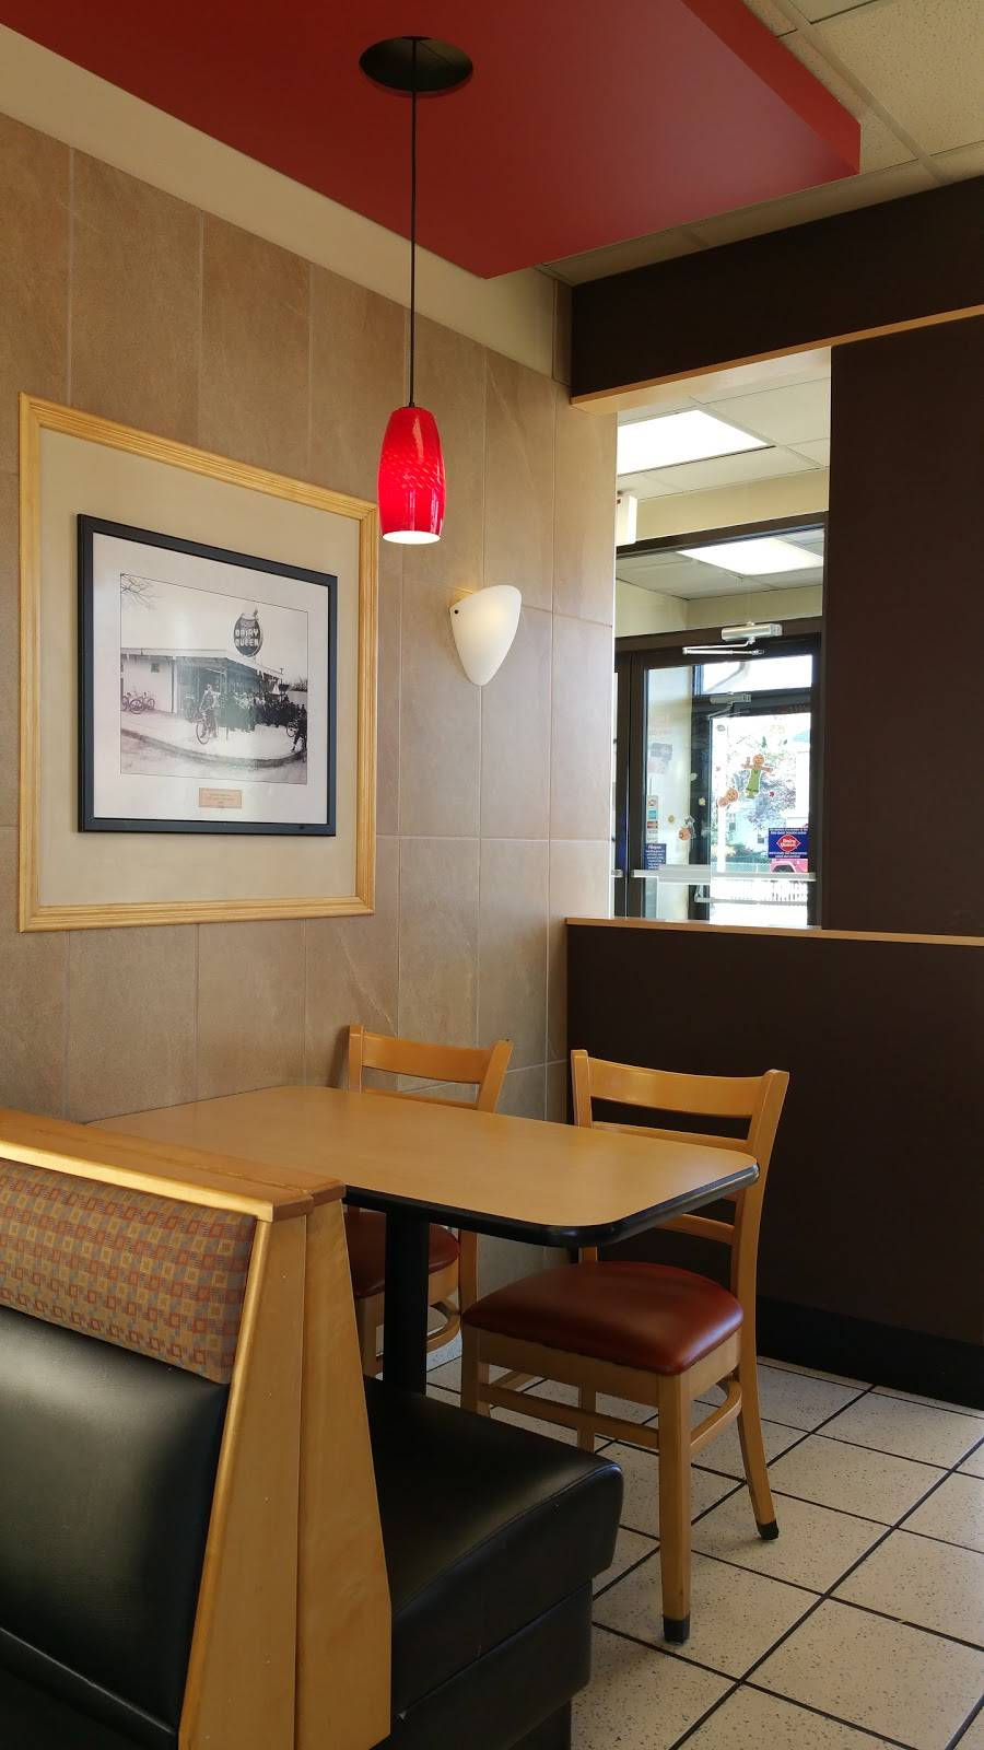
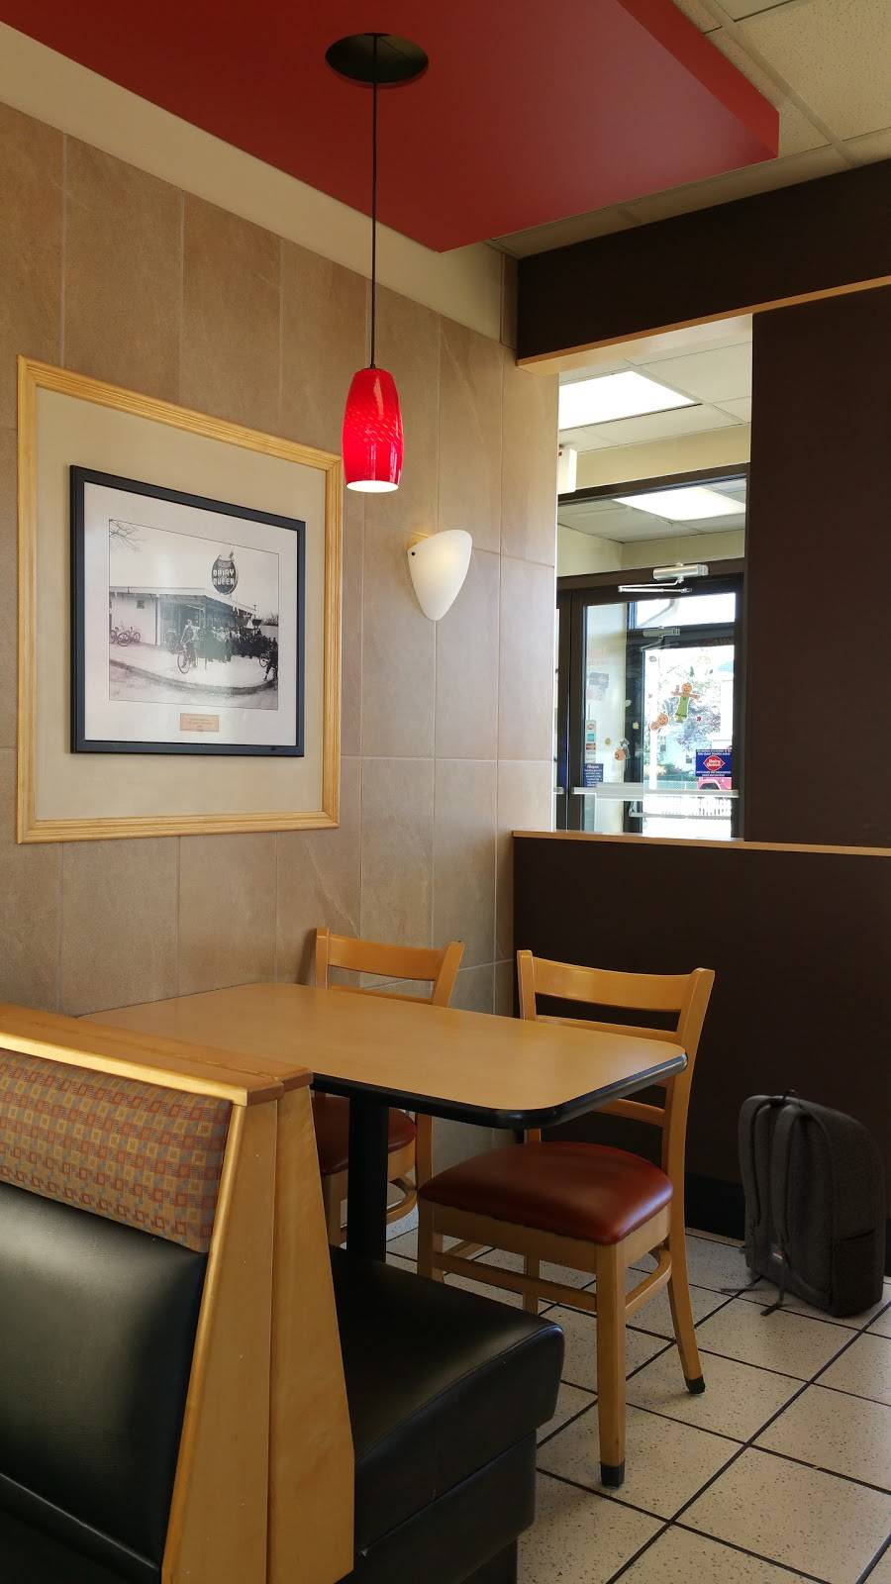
+ backpack [719,1089,887,1317]
